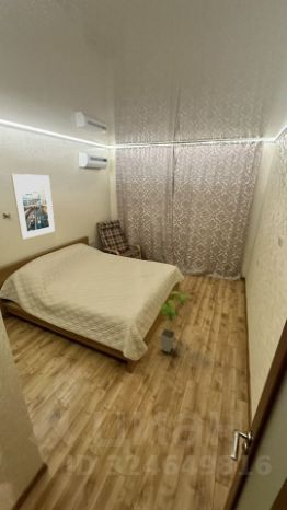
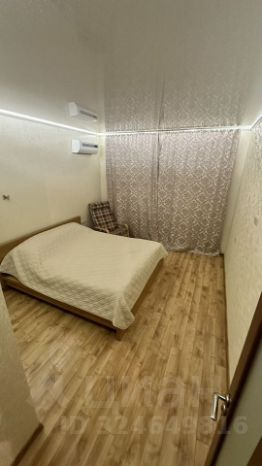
- house plant [159,290,194,353]
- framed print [10,173,56,241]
